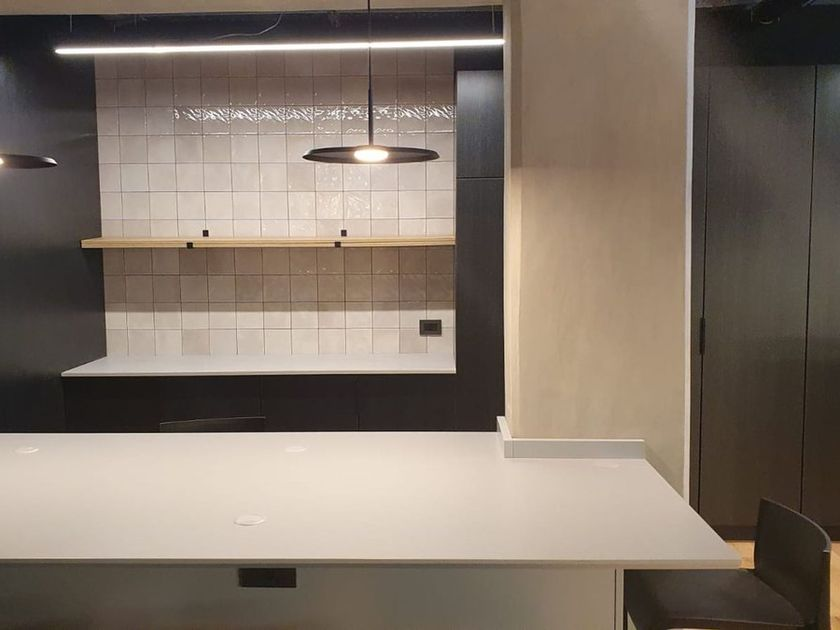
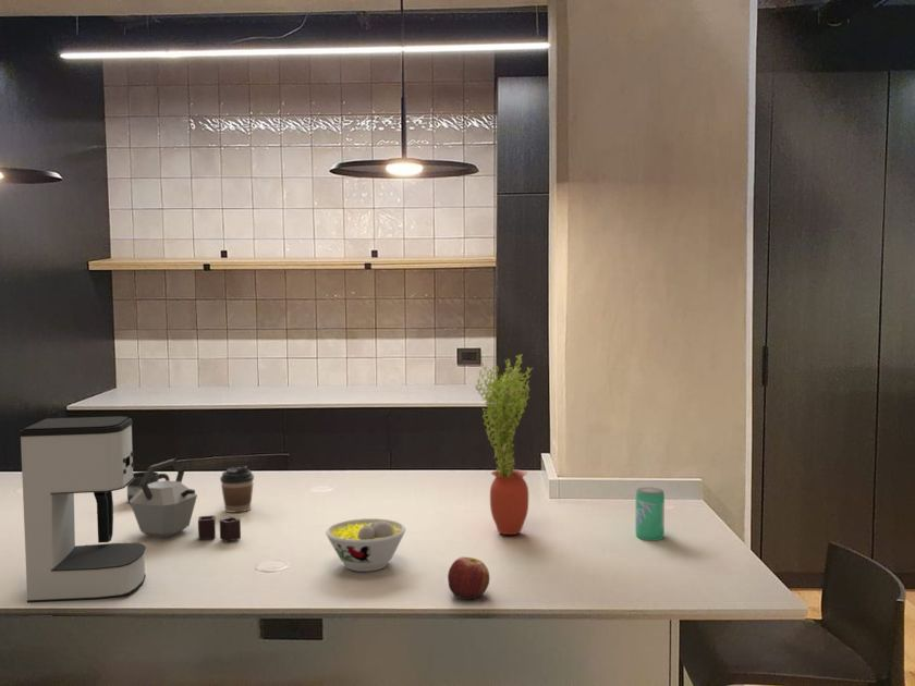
+ bowl [325,517,406,573]
+ beverage can [634,487,666,542]
+ coffee maker [19,415,147,604]
+ apple [447,556,490,601]
+ coffee cup [219,465,255,513]
+ mug [126,470,171,502]
+ kettle [129,458,242,542]
+ potted plant [473,354,534,536]
